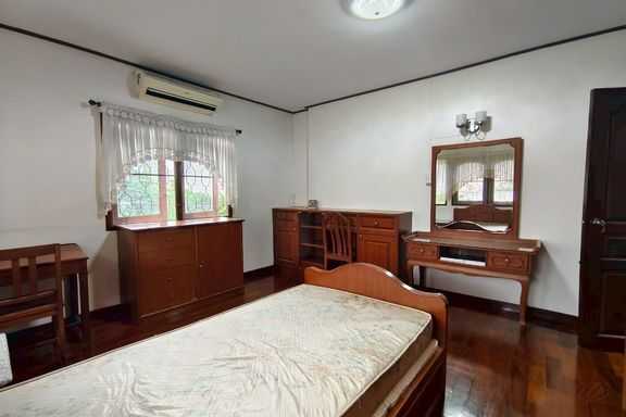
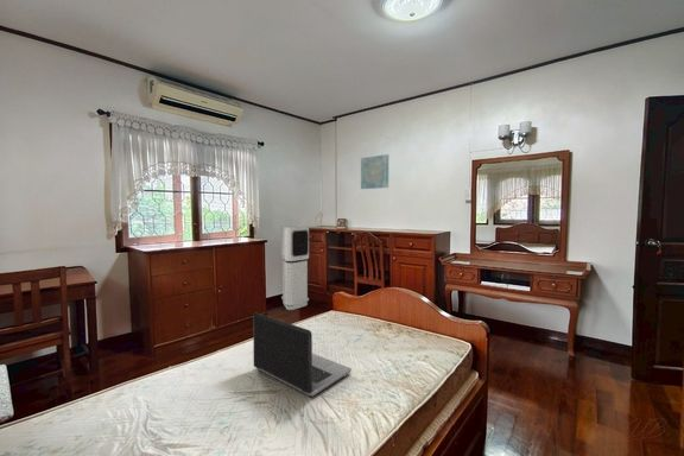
+ air purifier [280,226,310,311]
+ wall art [360,153,390,190]
+ laptop computer [252,311,353,398]
